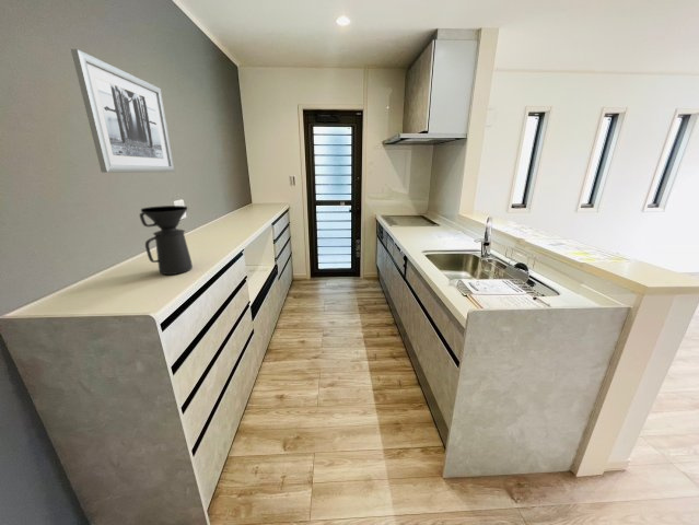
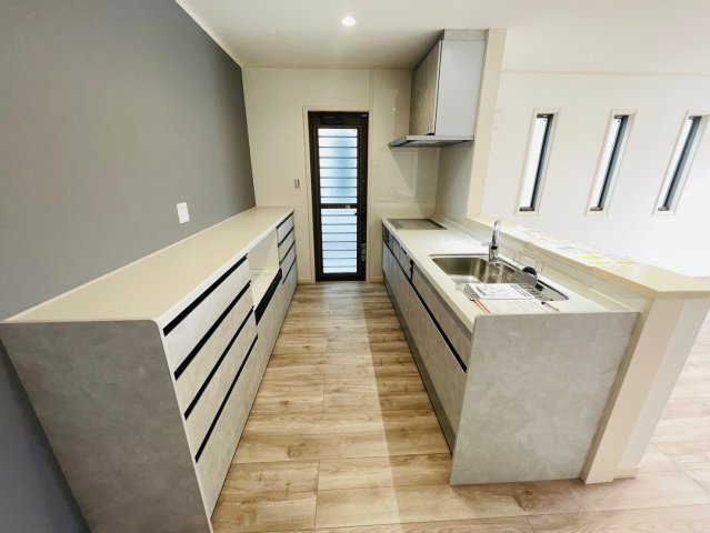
- coffee maker [139,205,194,276]
- wall art [70,48,176,174]
